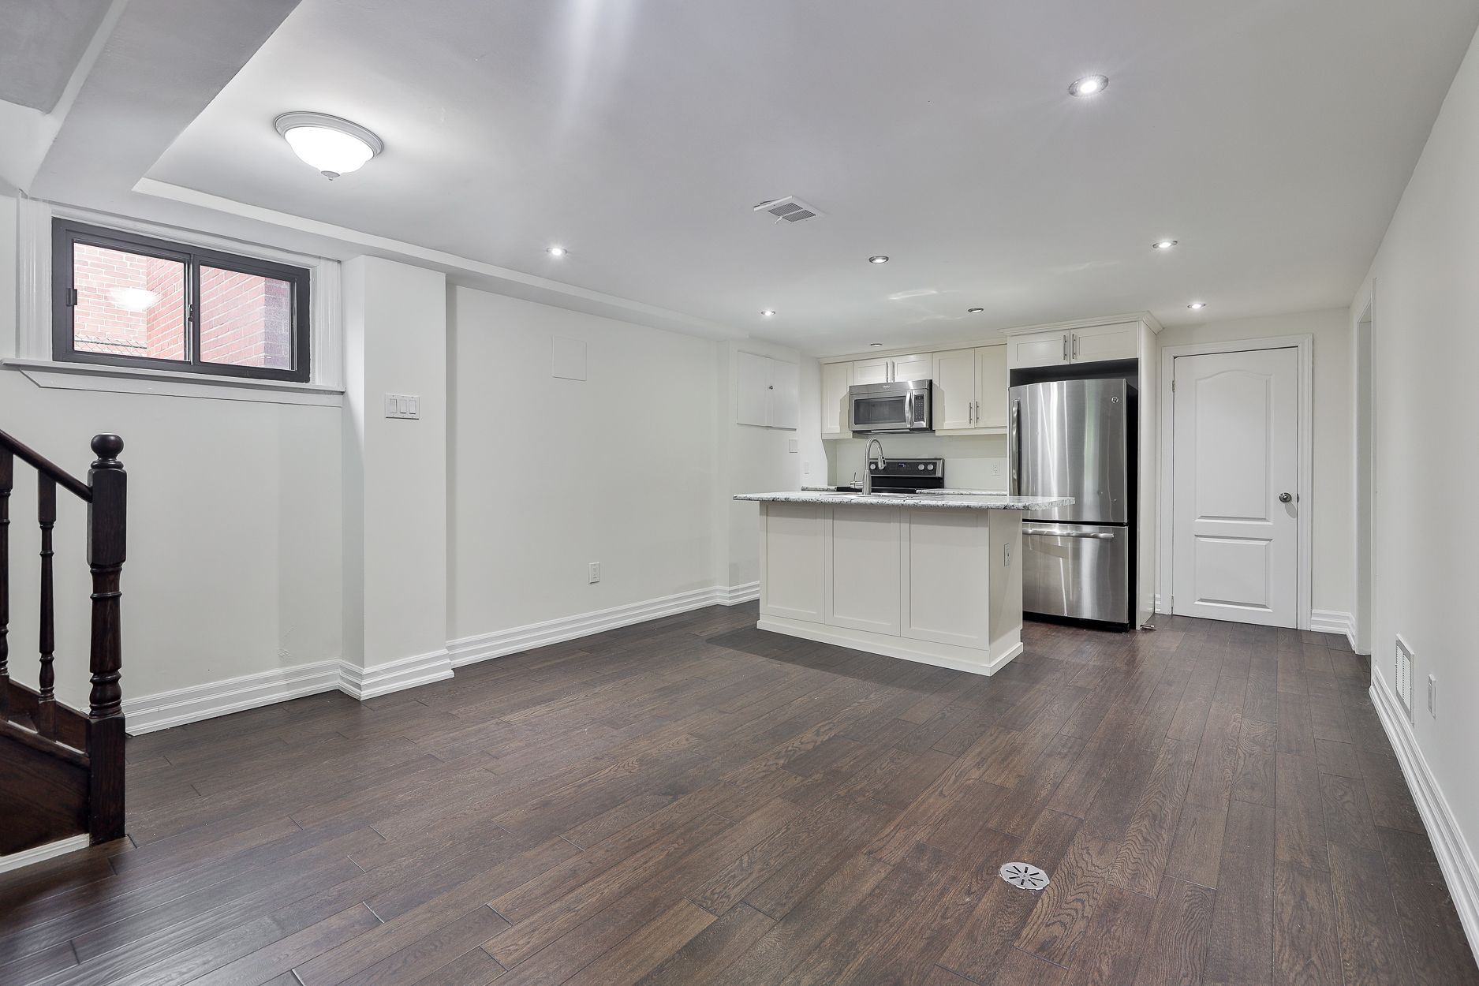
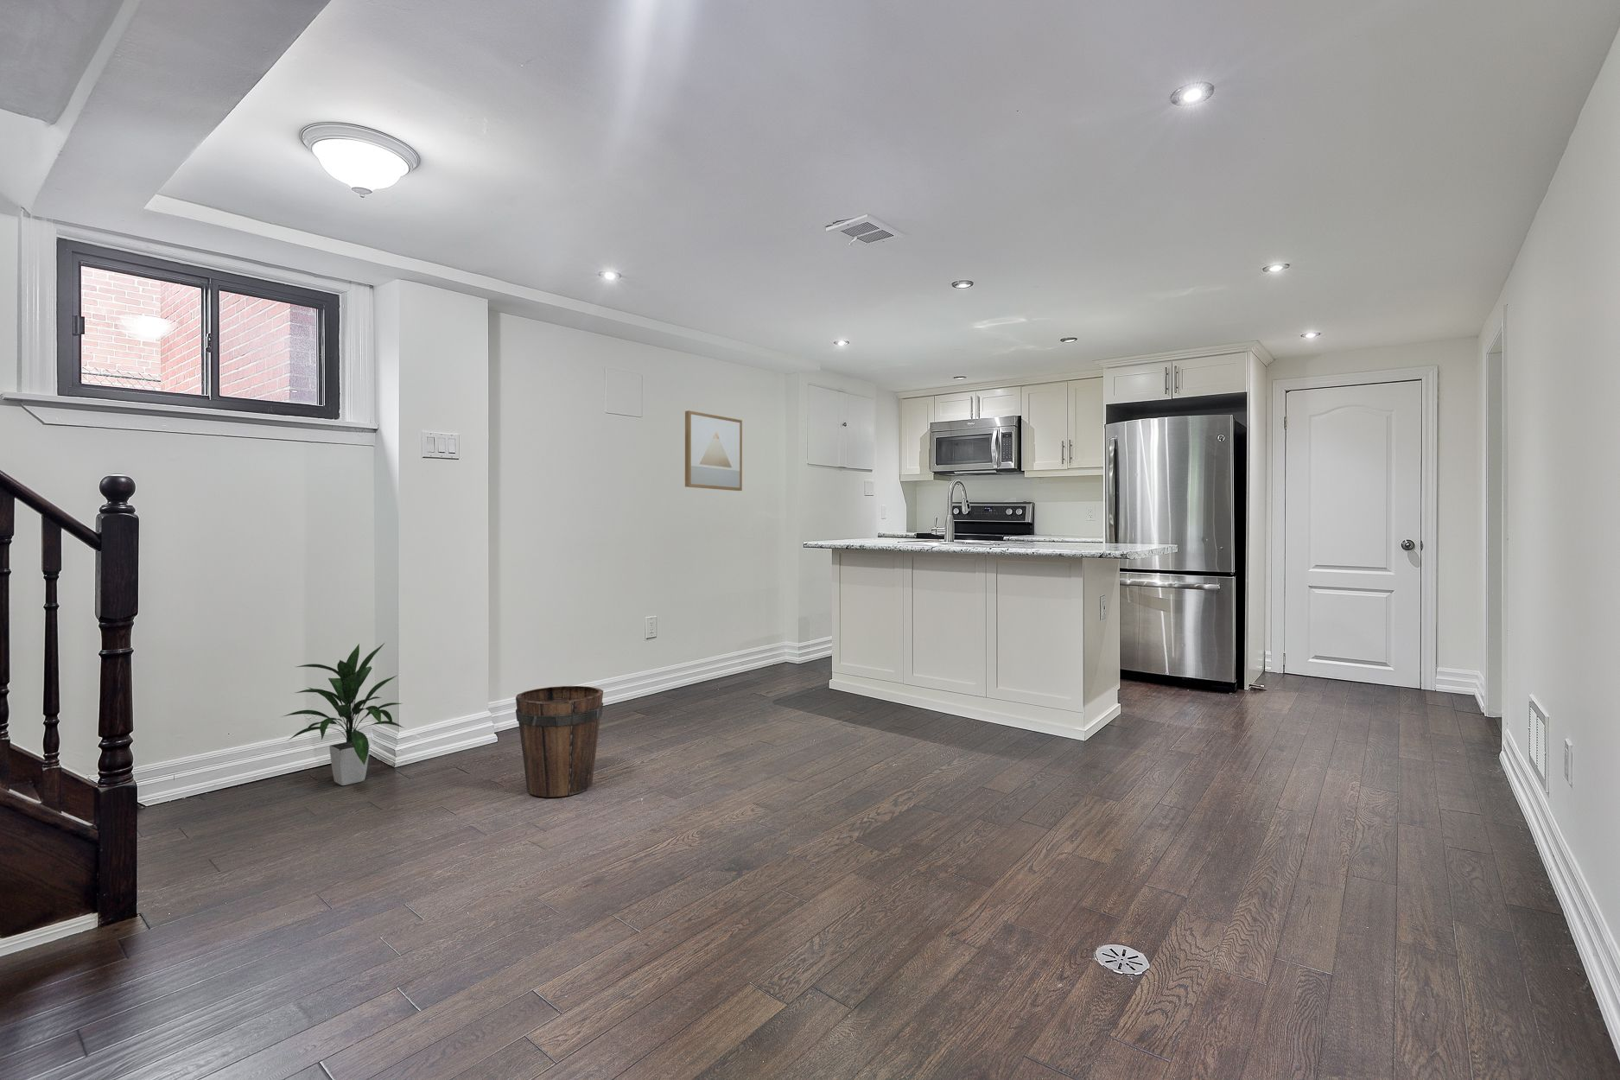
+ indoor plant [280,642,405,786]
+ bucket [515,685,604,798]
+ wall art [685,410,742,492]
